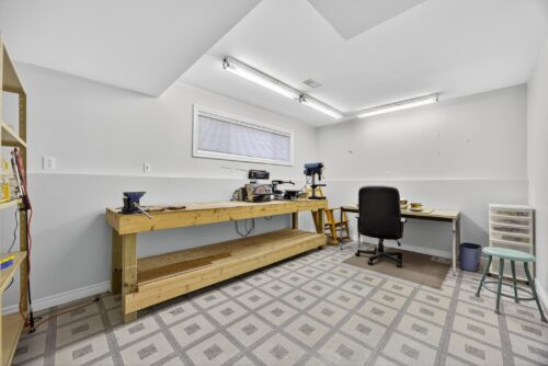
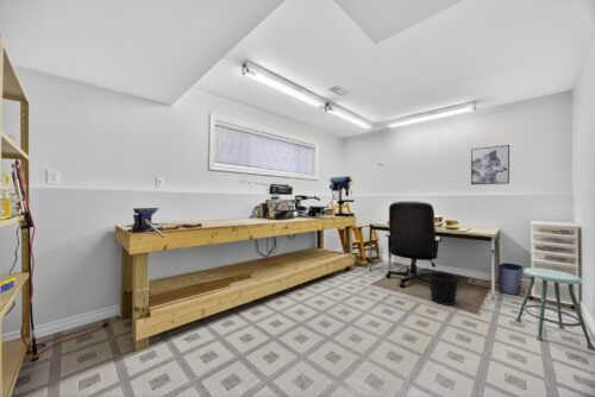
+ trash can [424,271,463,307]
+ wall art [470,144,511,185]
